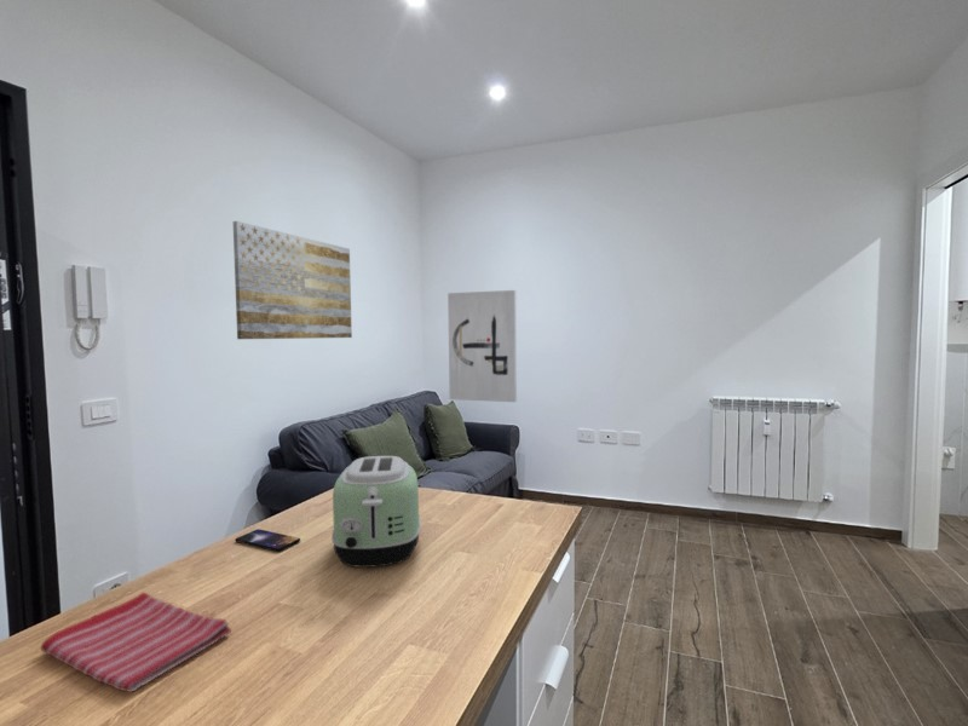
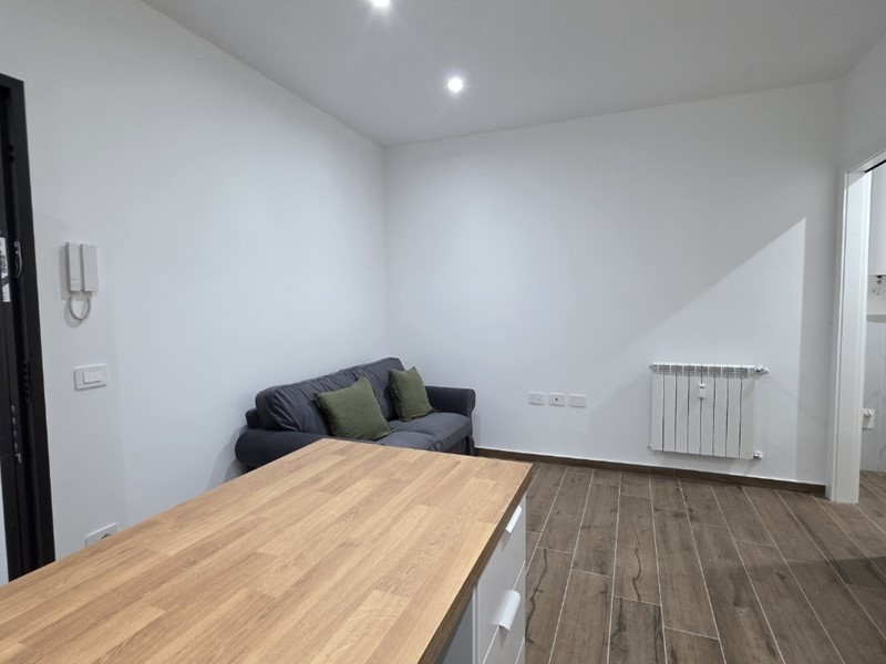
- smartphone [234,529,301,553]
- wall art [232,220,353,340]
- wall art [446,289,518,403]
- dish towel [40,592,232,693]
- toaster [330,455,422,569]
